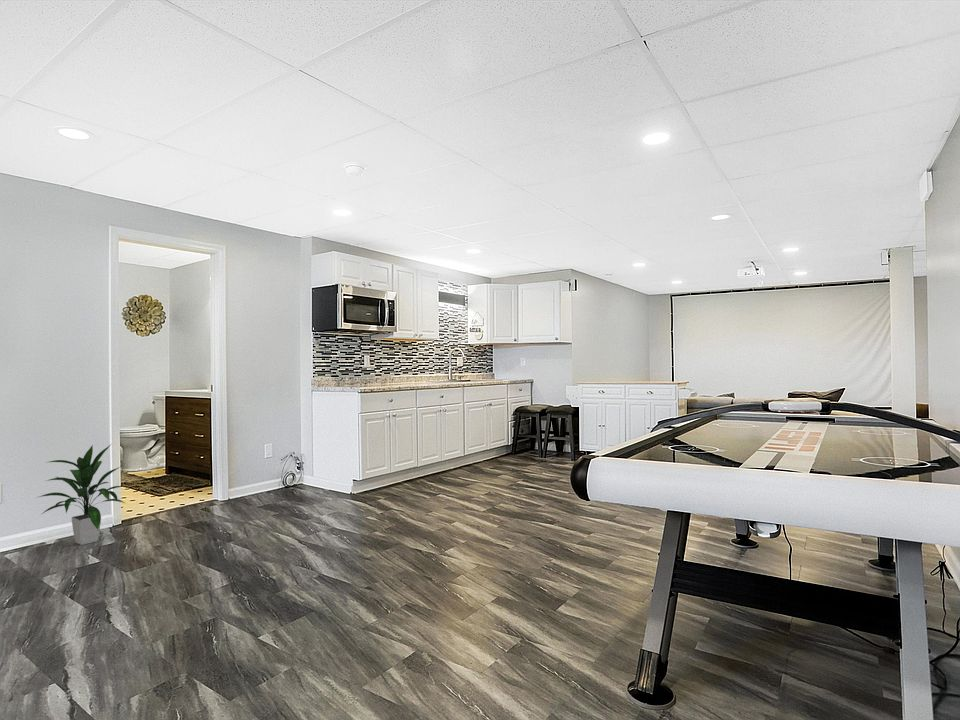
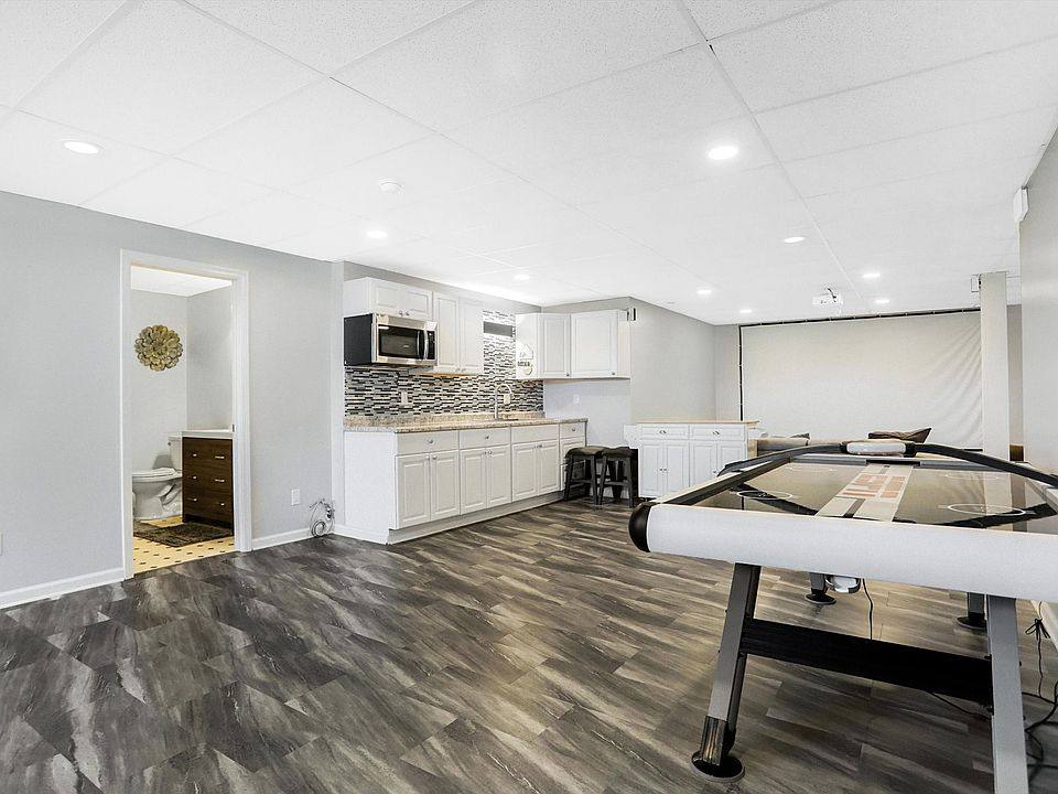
- indoor plant [35,444,126,546]
